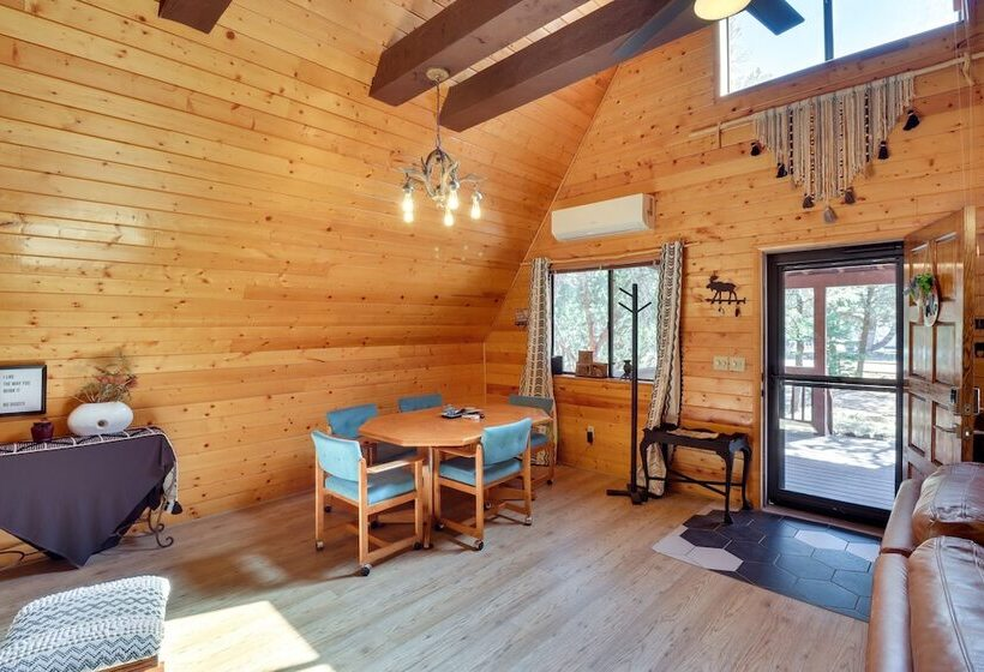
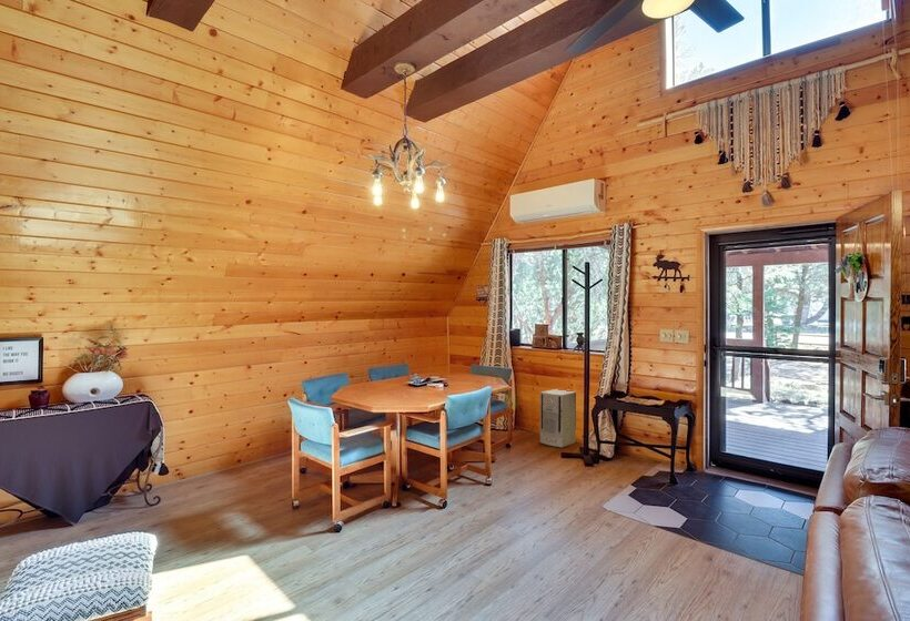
+ air purifier [539,388,577,448]
